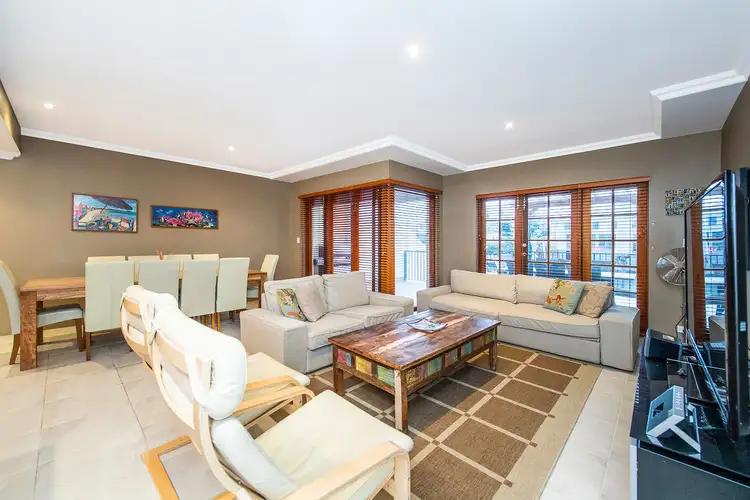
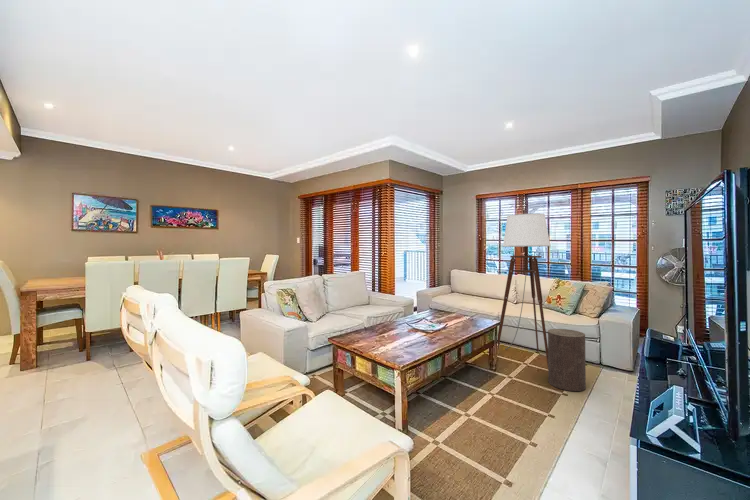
+ stool [547,328,587,392]
+ floor lamp [497,213,551,366]
